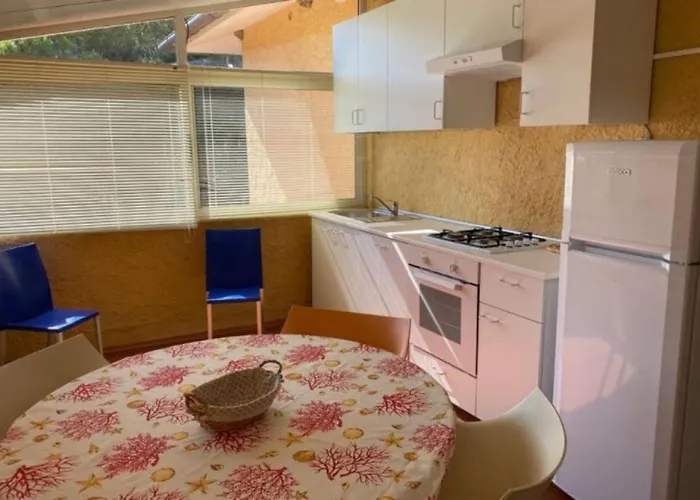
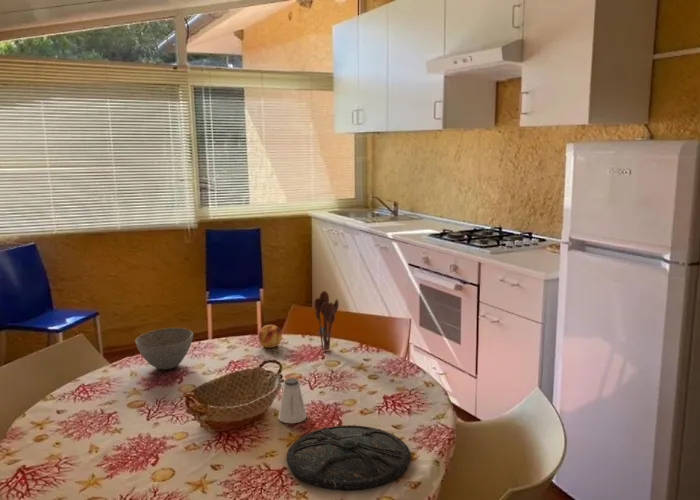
+ bowl [134,327,194,370]
+ utensil holder [313,290,340,353]
+ fruit [257,324,283,349]
+ saltshaker [277,377,307,424]
+ plate [285,424,411,492]
